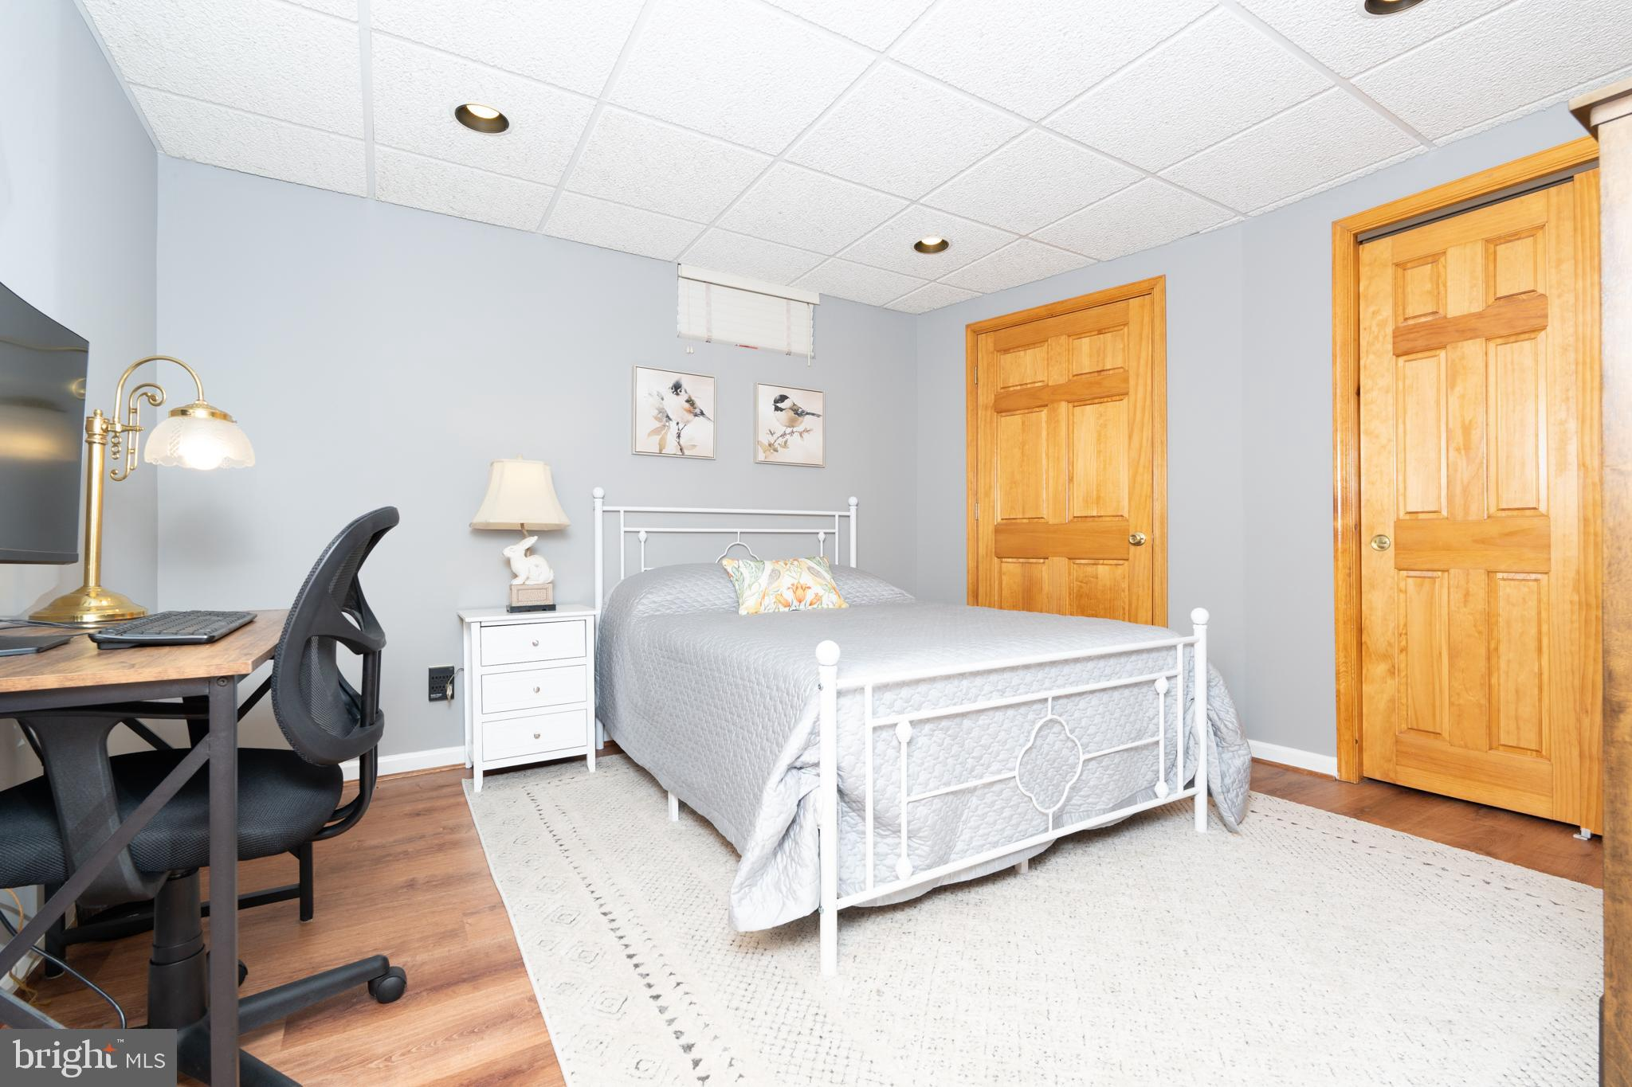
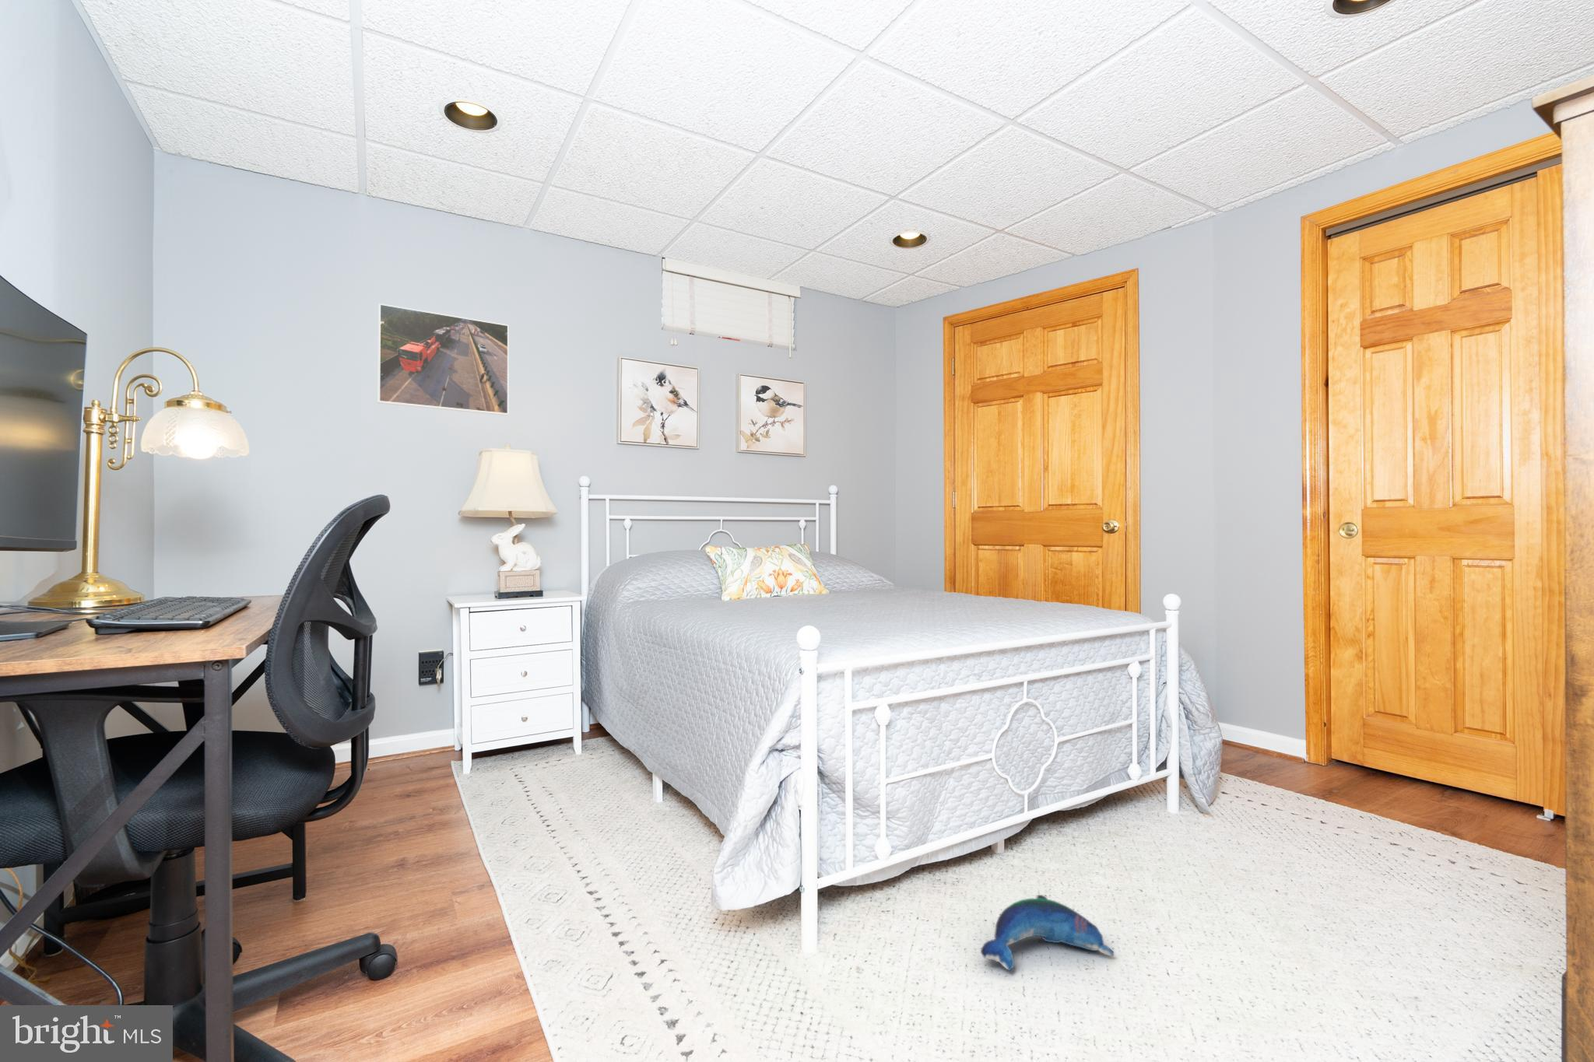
+ plush toy [980,894,1114,972]
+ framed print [378,302,510,416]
